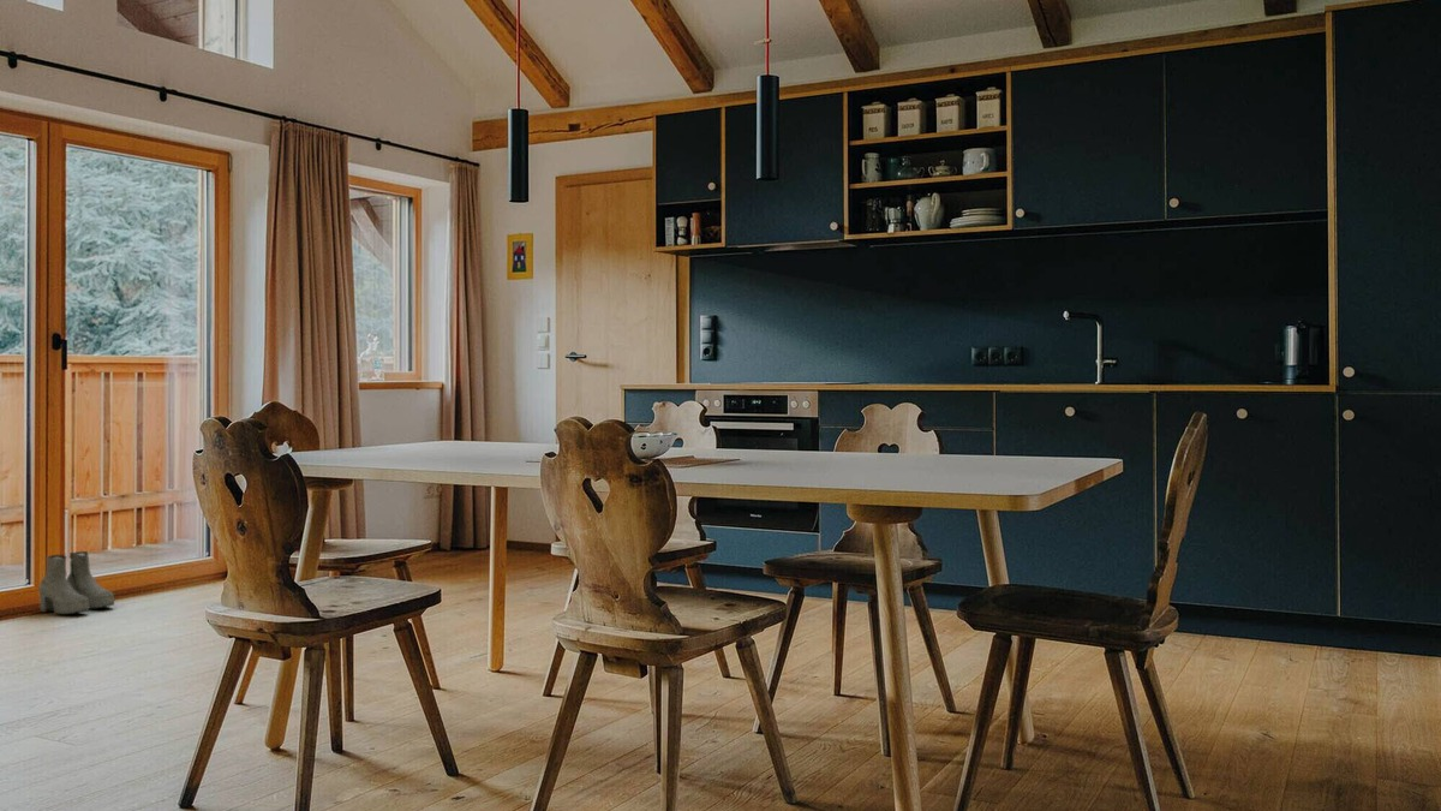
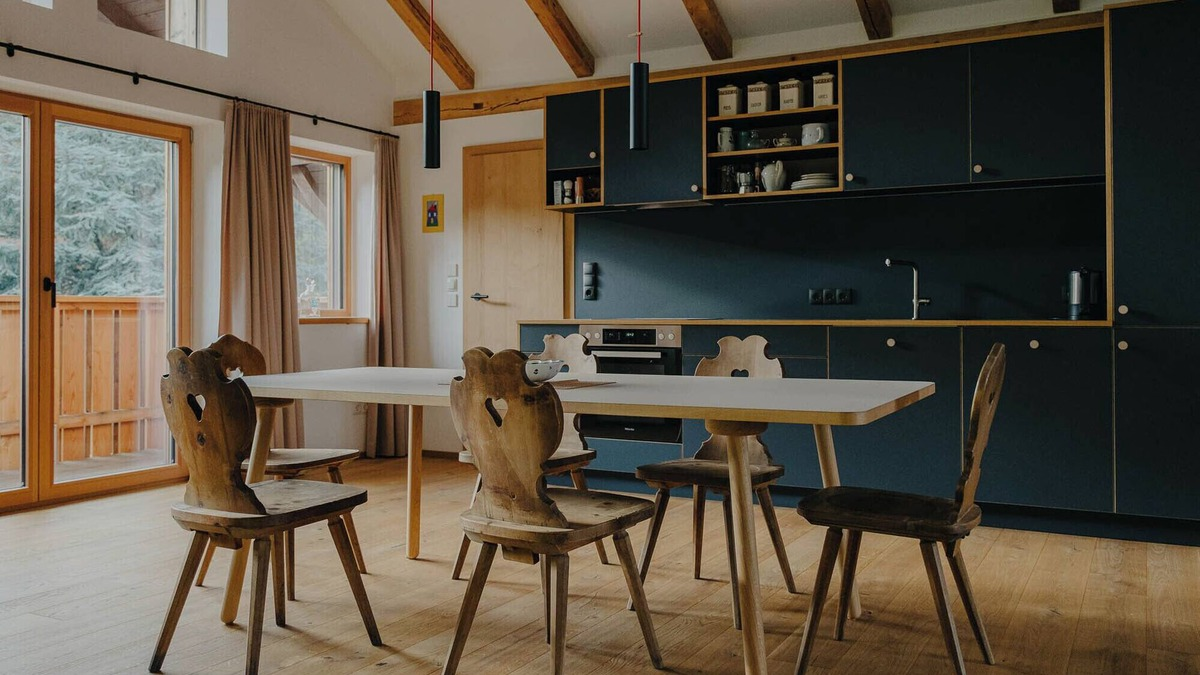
- boots [37,550,115,615]
